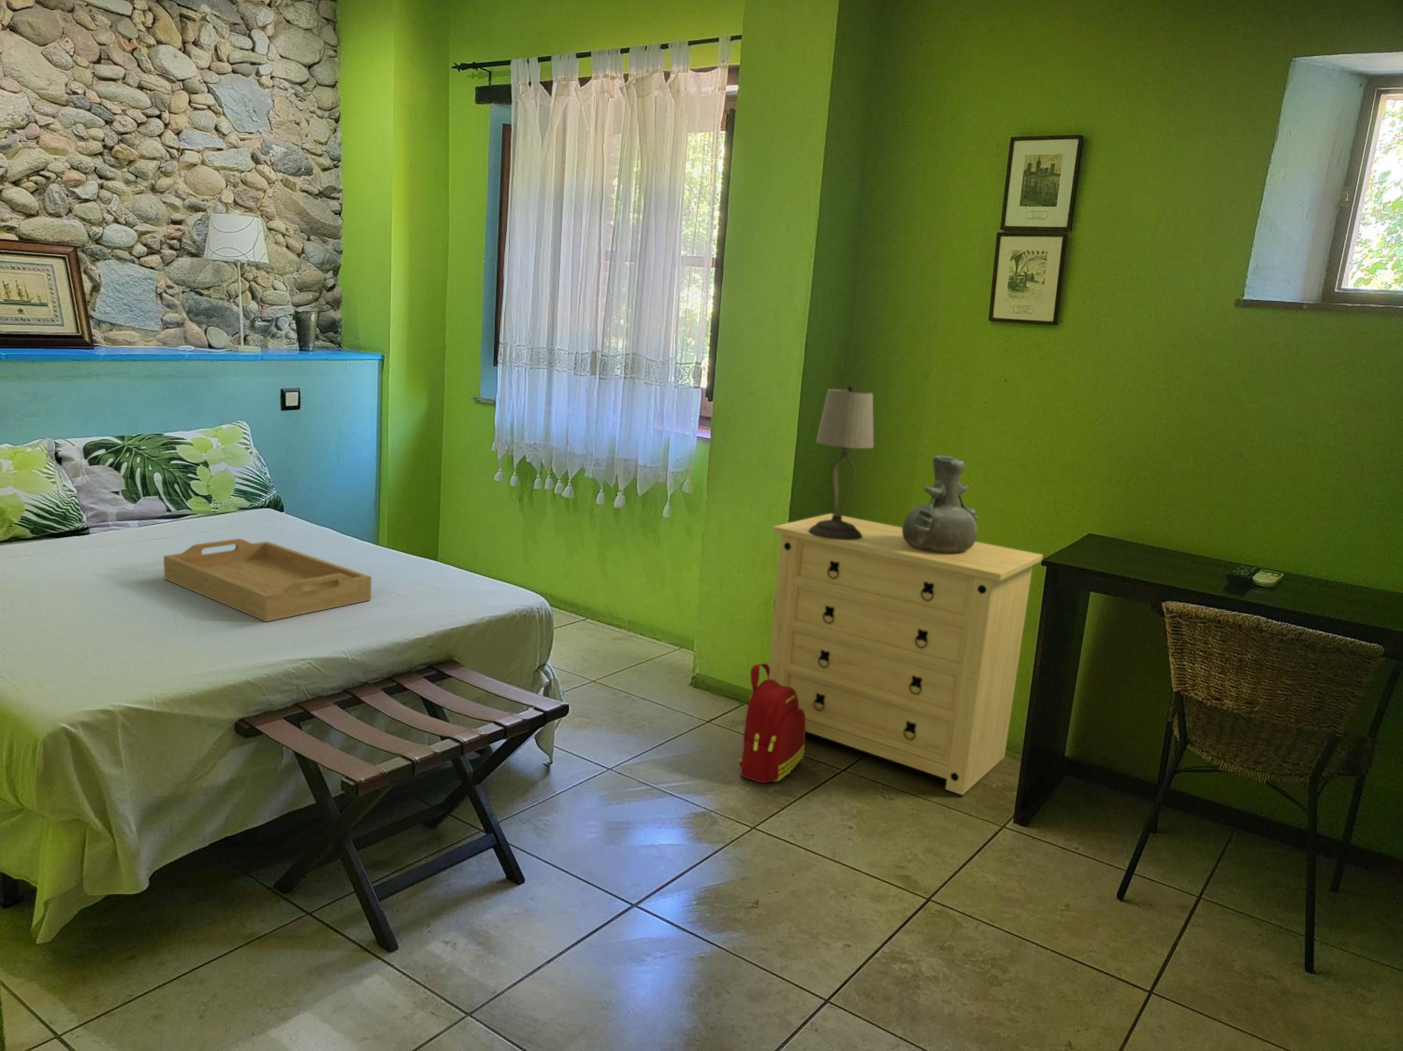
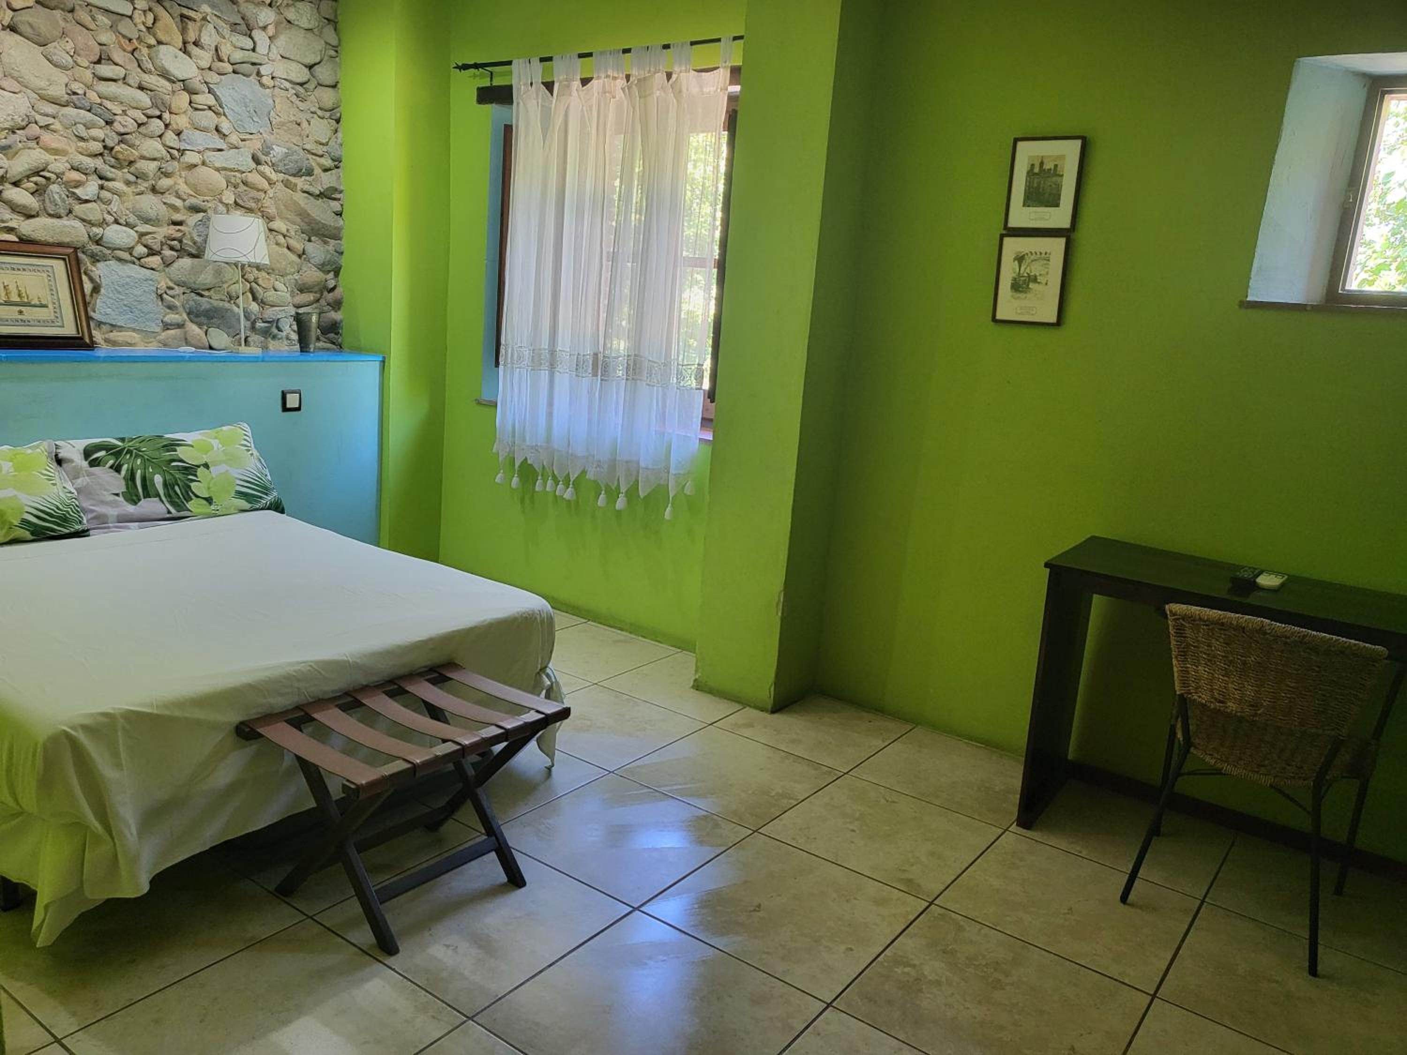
- backpack [738,662,805,784]
- table lamp [809,385,874,540]
- dresser [769,513,1043,796]
- serving tray [163,538,372,623]
- vase [903,455,978,553]
